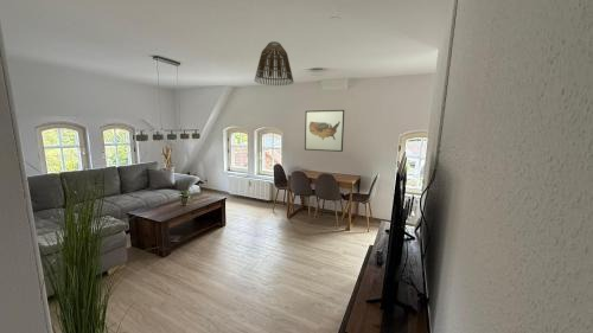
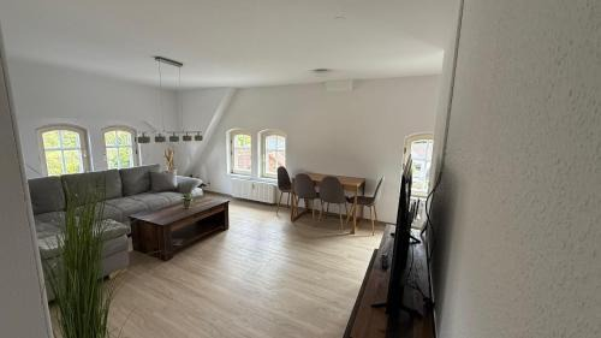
- lamp shade [254,40,294,87]
- wall art [304,109,345,153]
